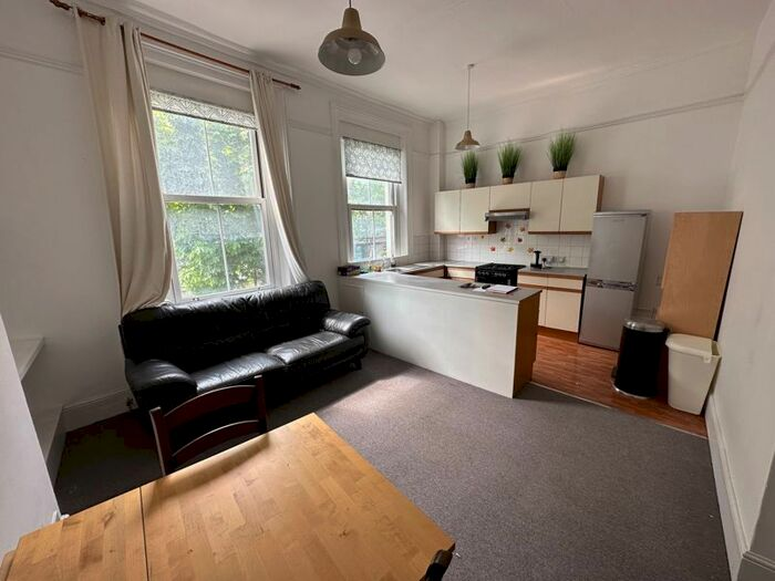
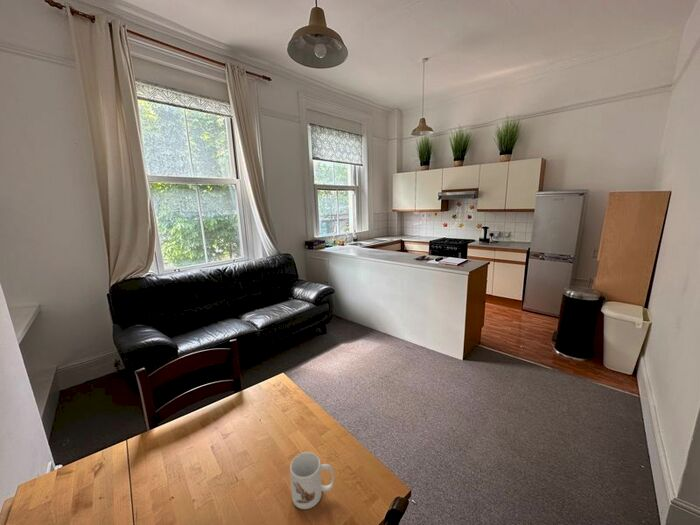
+ mug [289,451,335,510]
